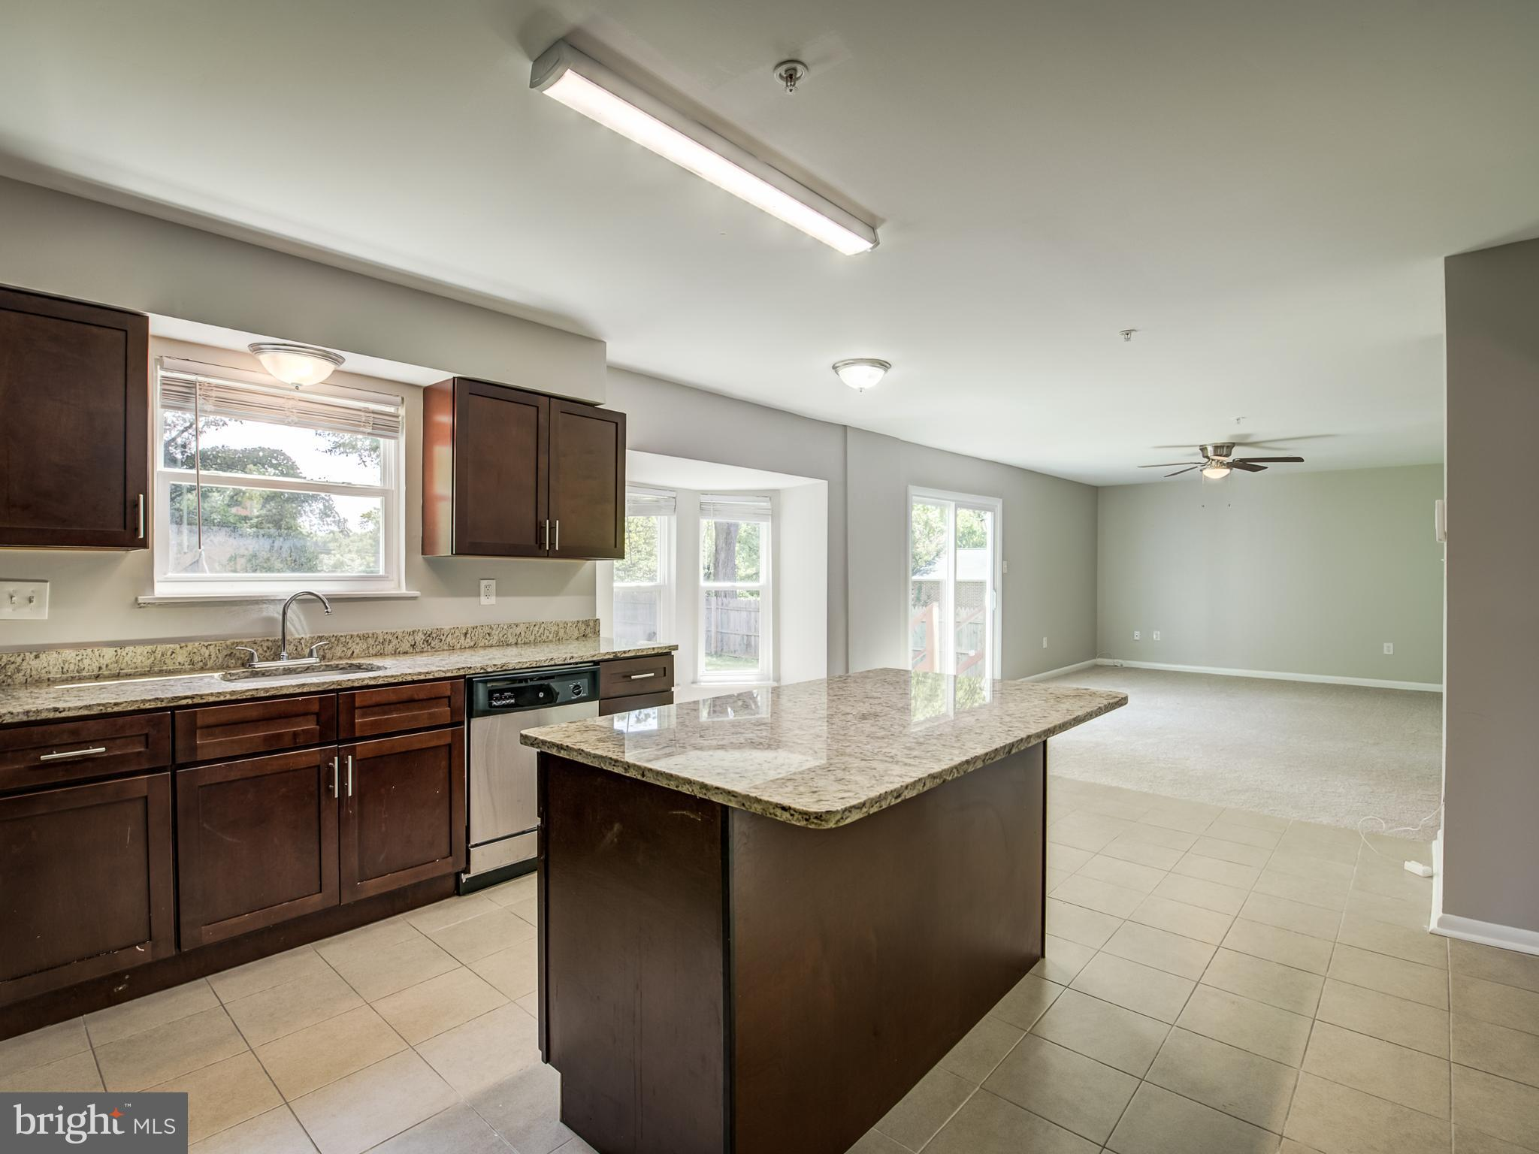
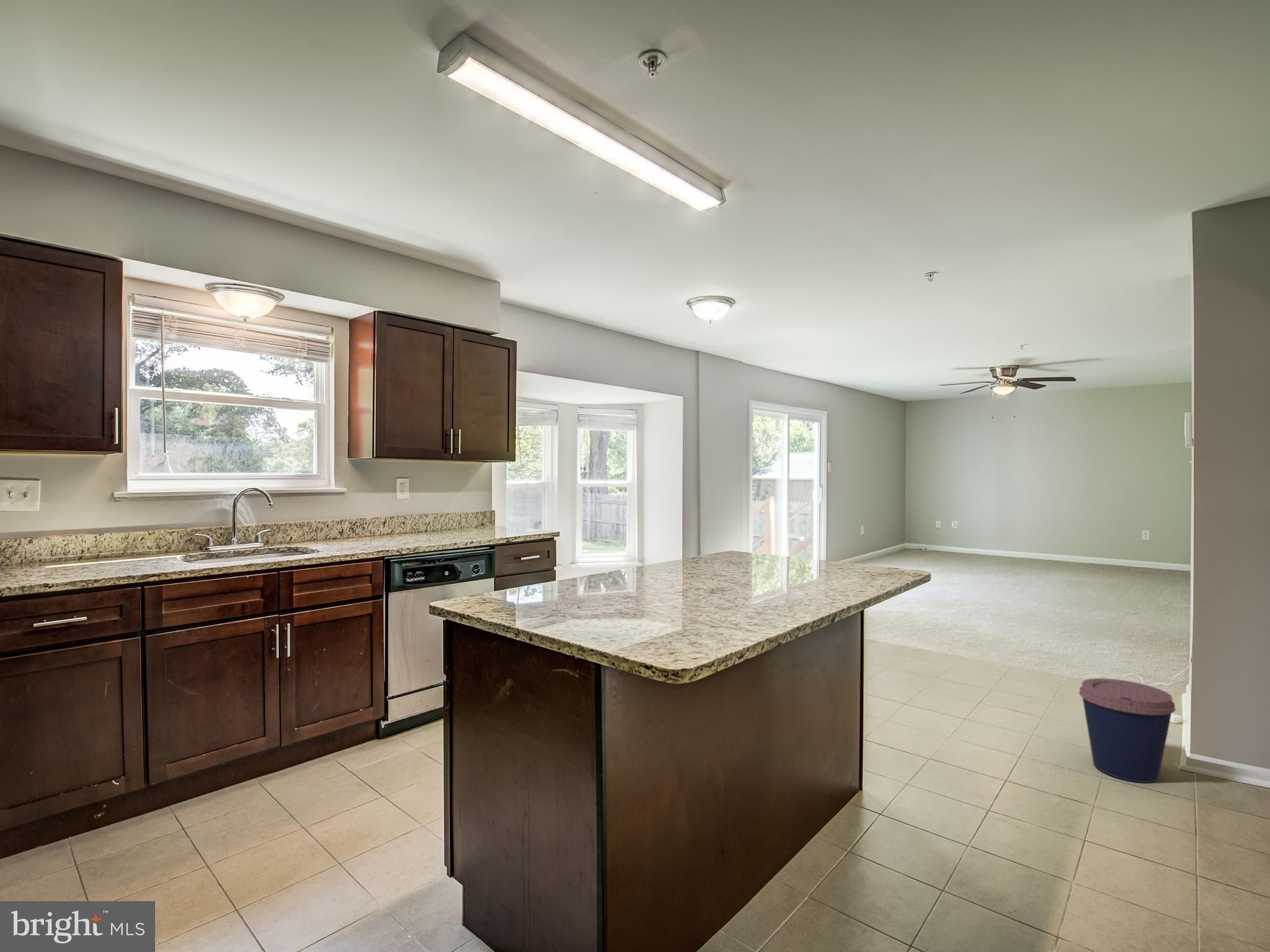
+ coffee cup [1078,677,1176,783]
